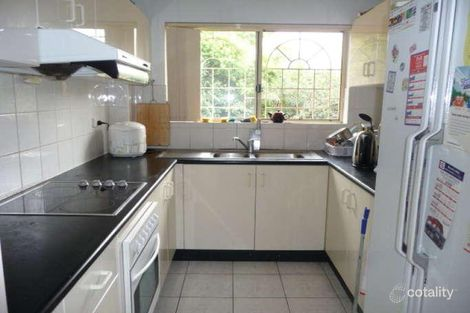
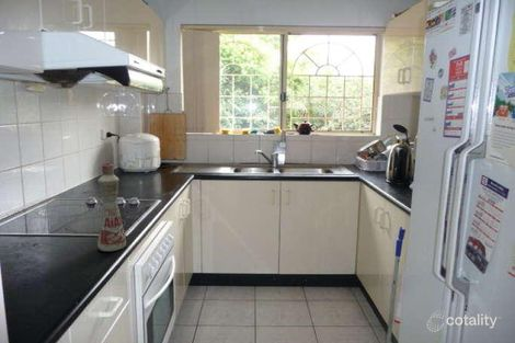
+ bottle [96,161,127,252]
